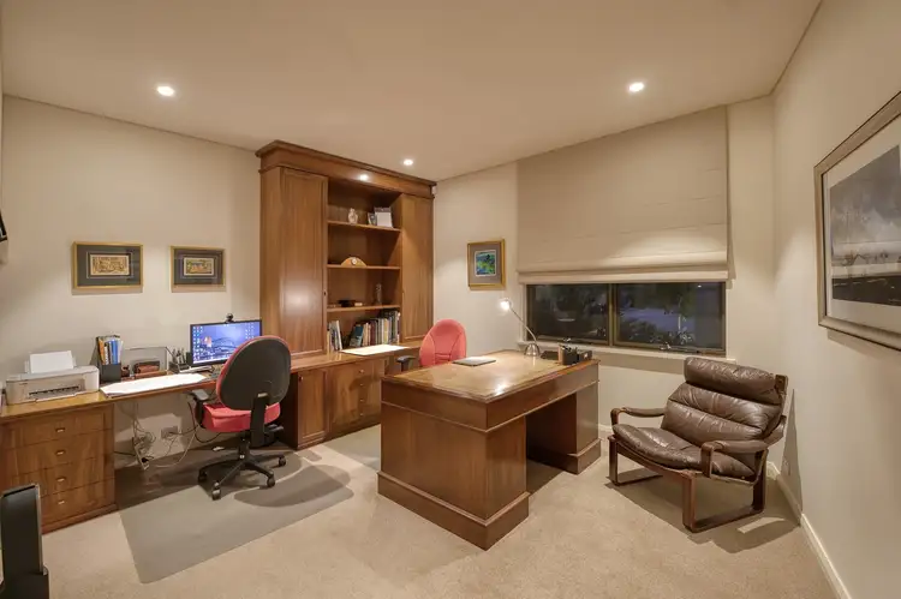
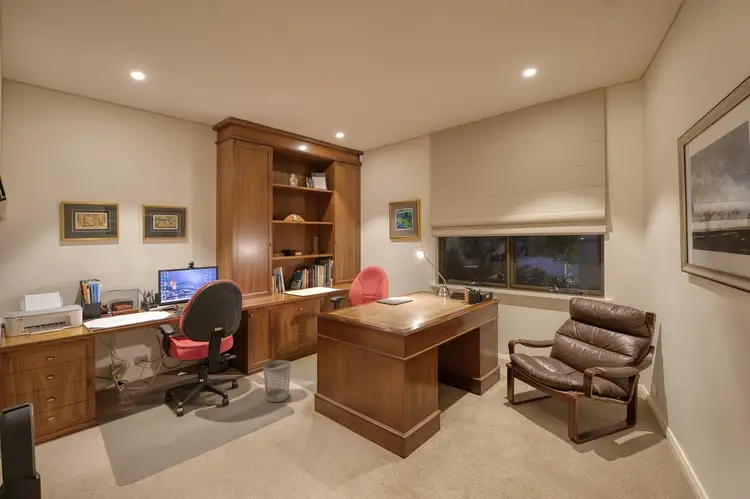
+ wastebasket [262,359,292,403]
